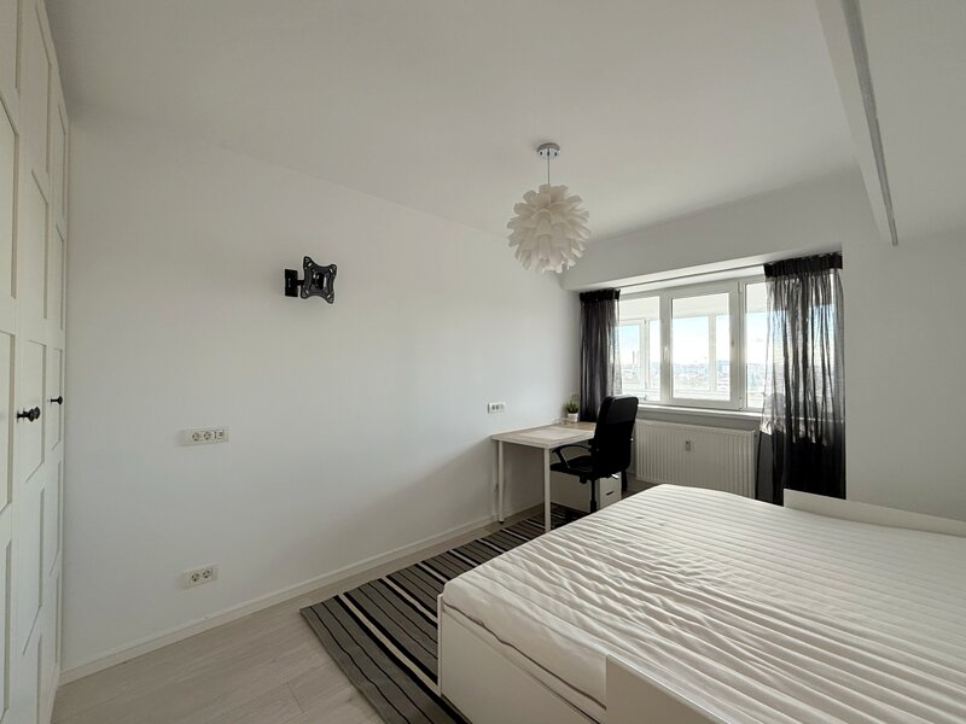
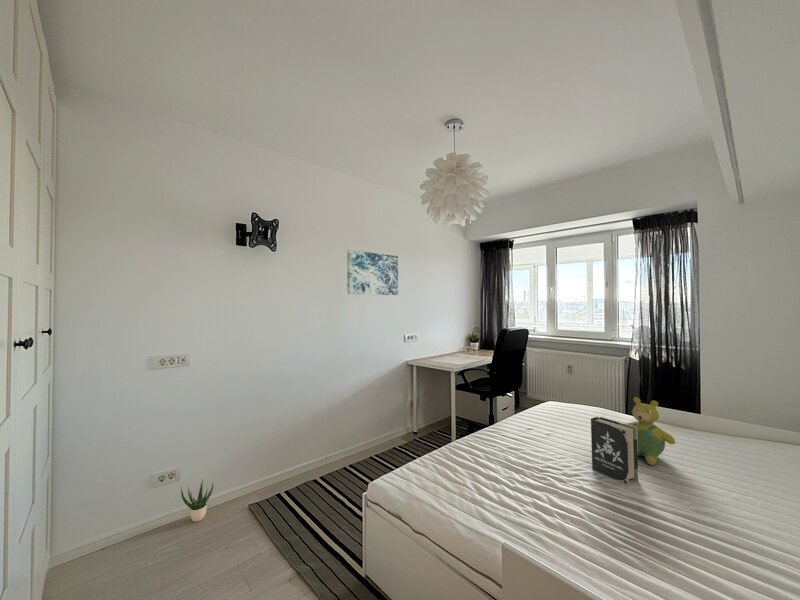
+ wall art [346,249,399,296]
+ book [590,416,640,487]
+ potted plant [180,478,214,523]
+ teddy bear [624,396,676,466]
